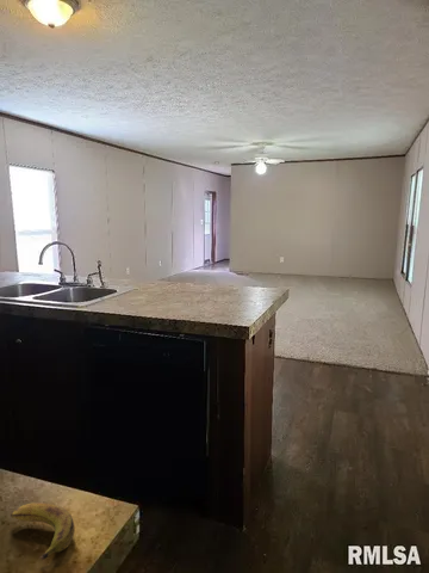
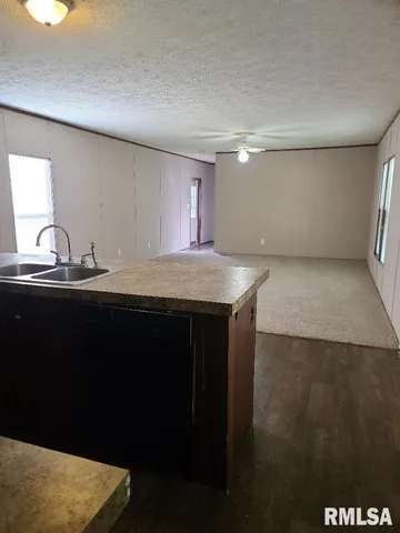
- banana [10,501,76,560]
